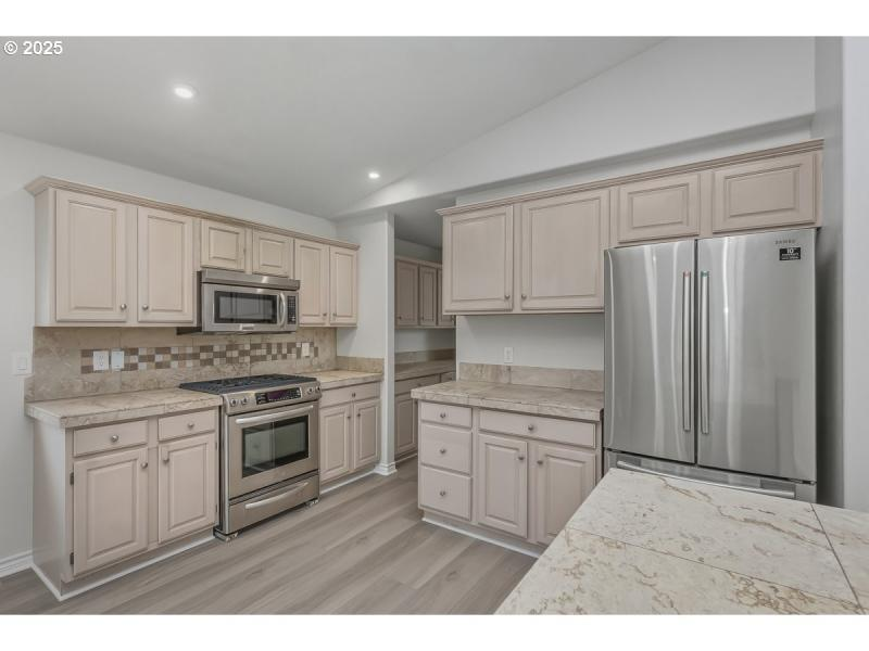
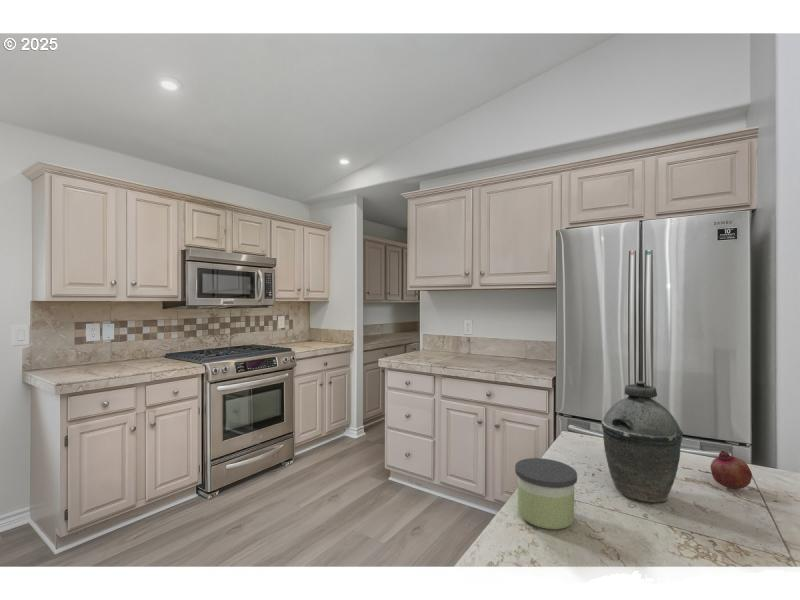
+ candle [514,457,578,530]
+ fruit [710,450,753,490]
+ kettle [601,380,684,505]
